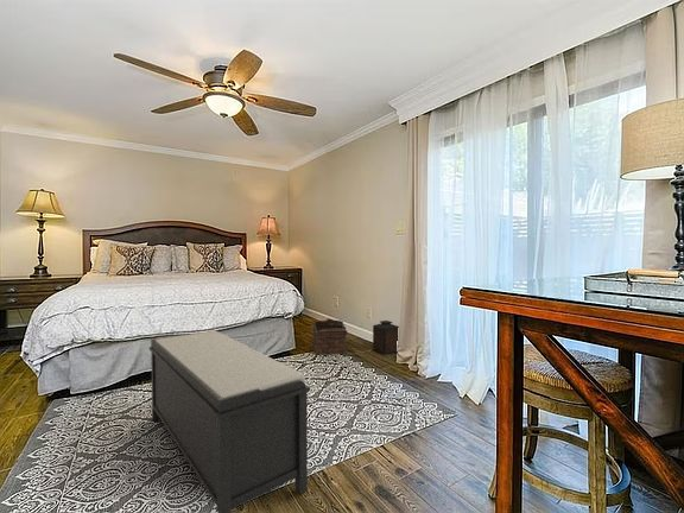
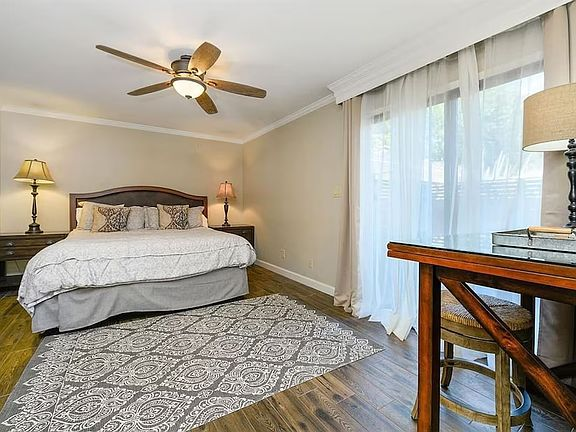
- basket [311,317,349,356]
- lantern [372,319,400,355]
- bench [148,330,311,513]
